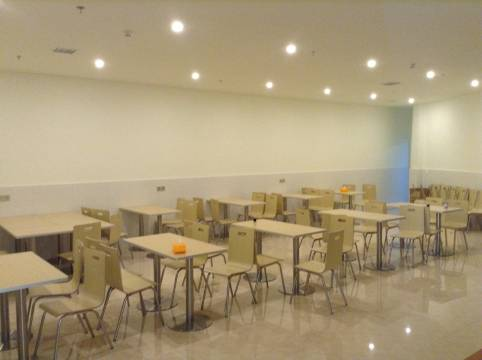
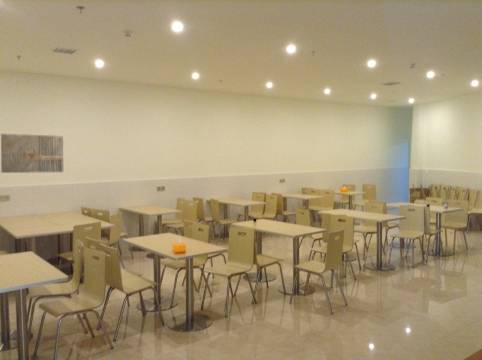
+ wall art [0,133,64,174]
